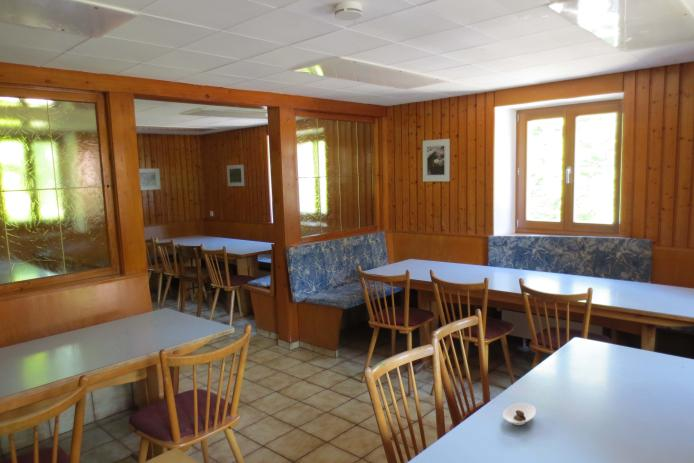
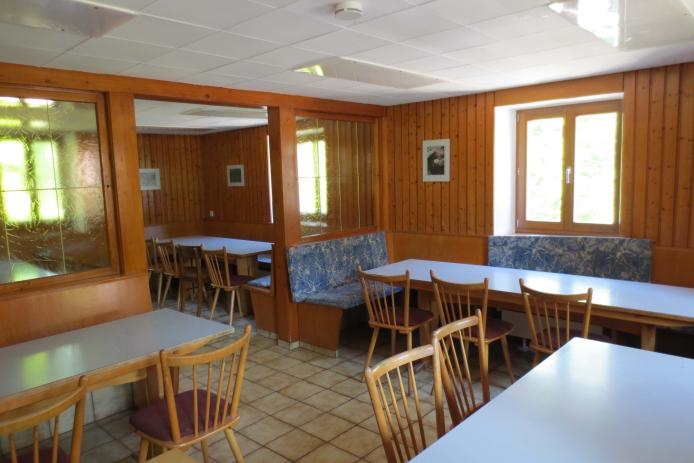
- saucer [502,402,537,426]
